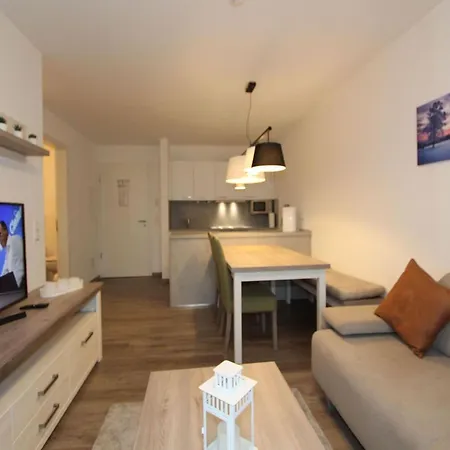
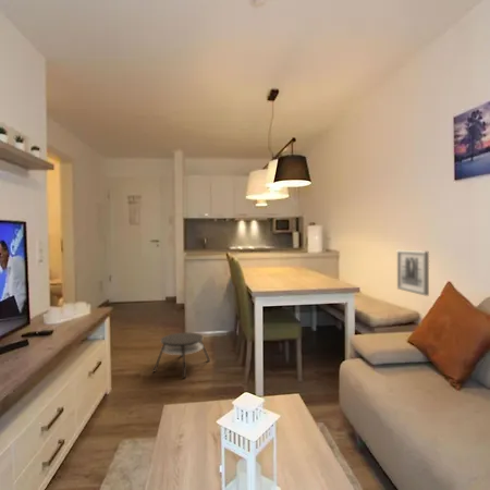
+ wall art [396,249,430,297]
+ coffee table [152,332,211,379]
